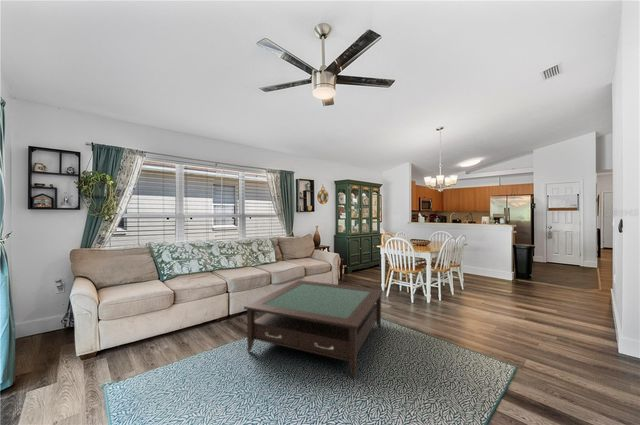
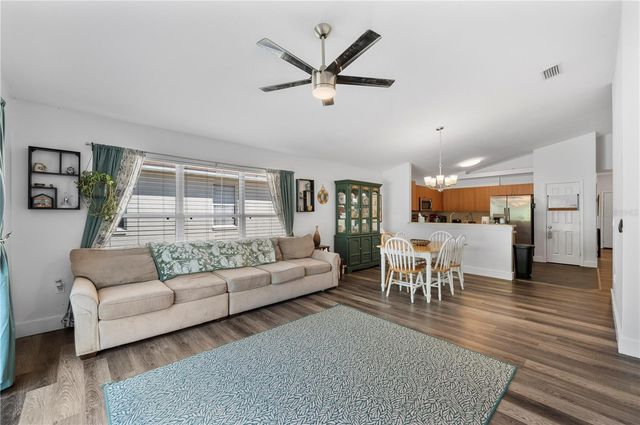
- coffee table [243,279,384,380]
